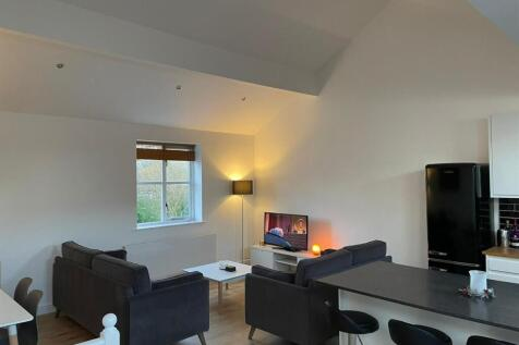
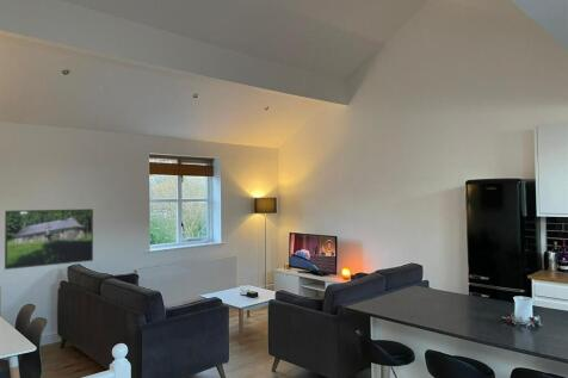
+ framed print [4,207,94,271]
